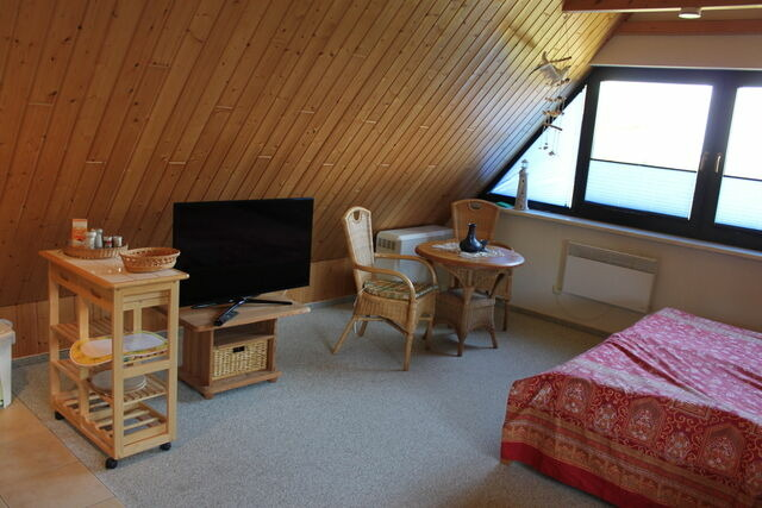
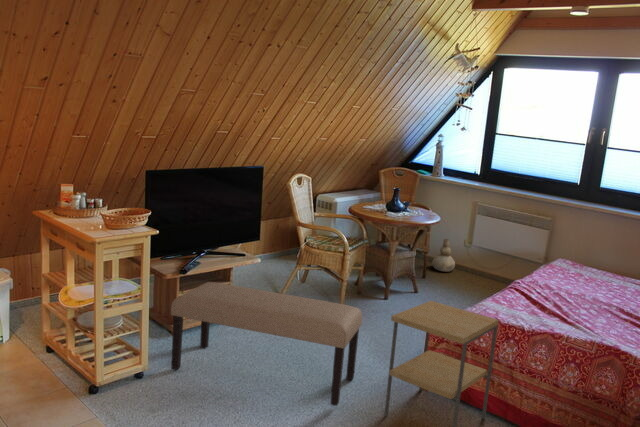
+ side table [383,300,499,427]
+ bench [170,281,363,407]
+ vase [431,238,456,273]
